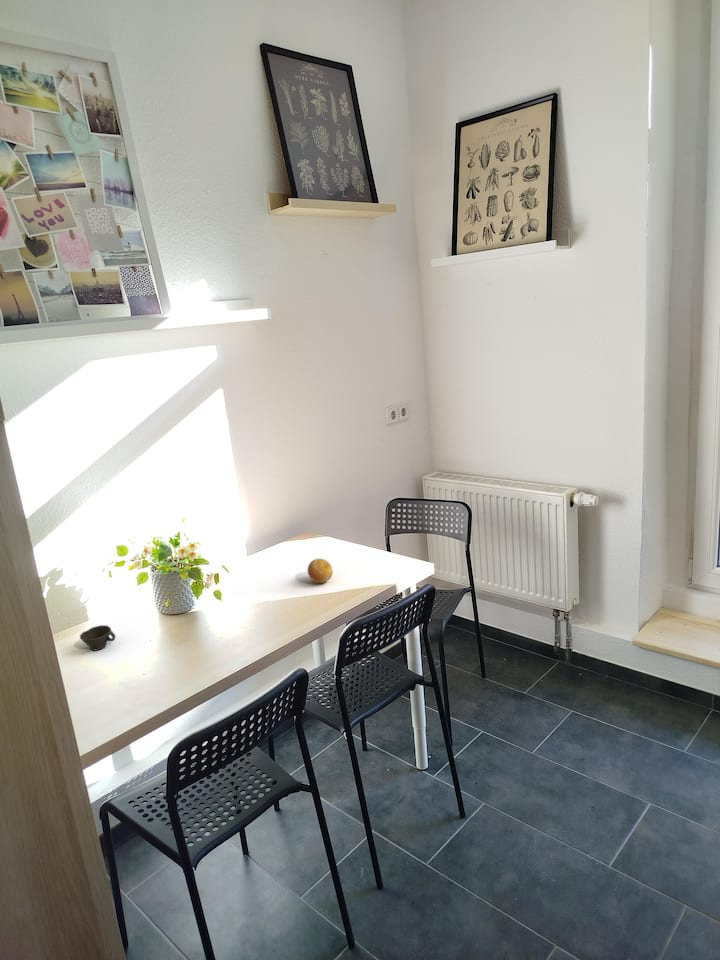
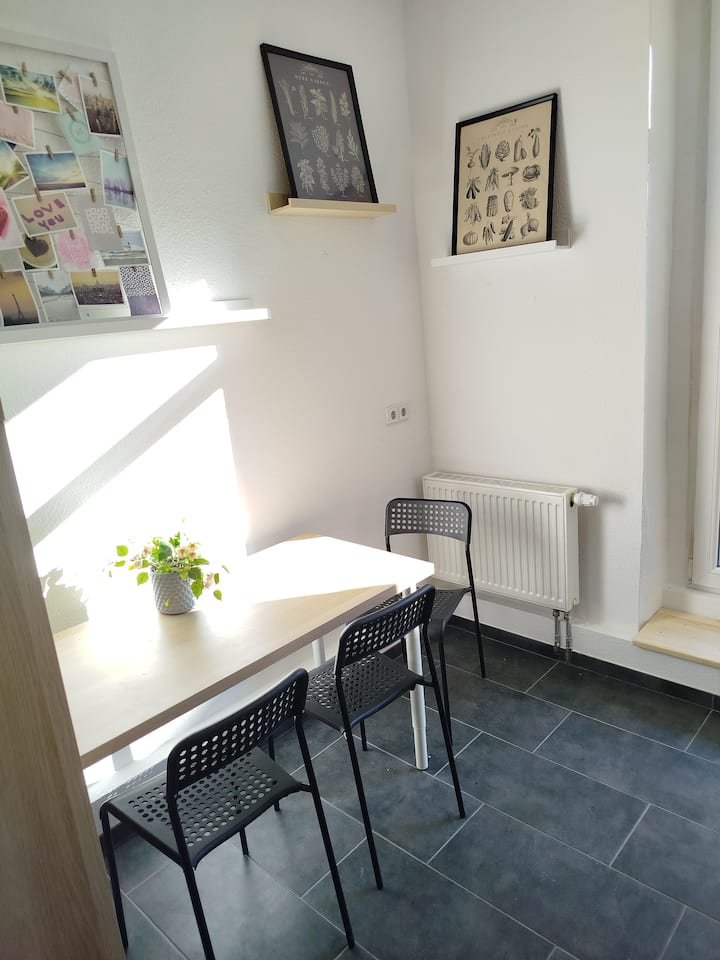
- cup [79,624,116,652]
- fruit [306,558,334,584]
